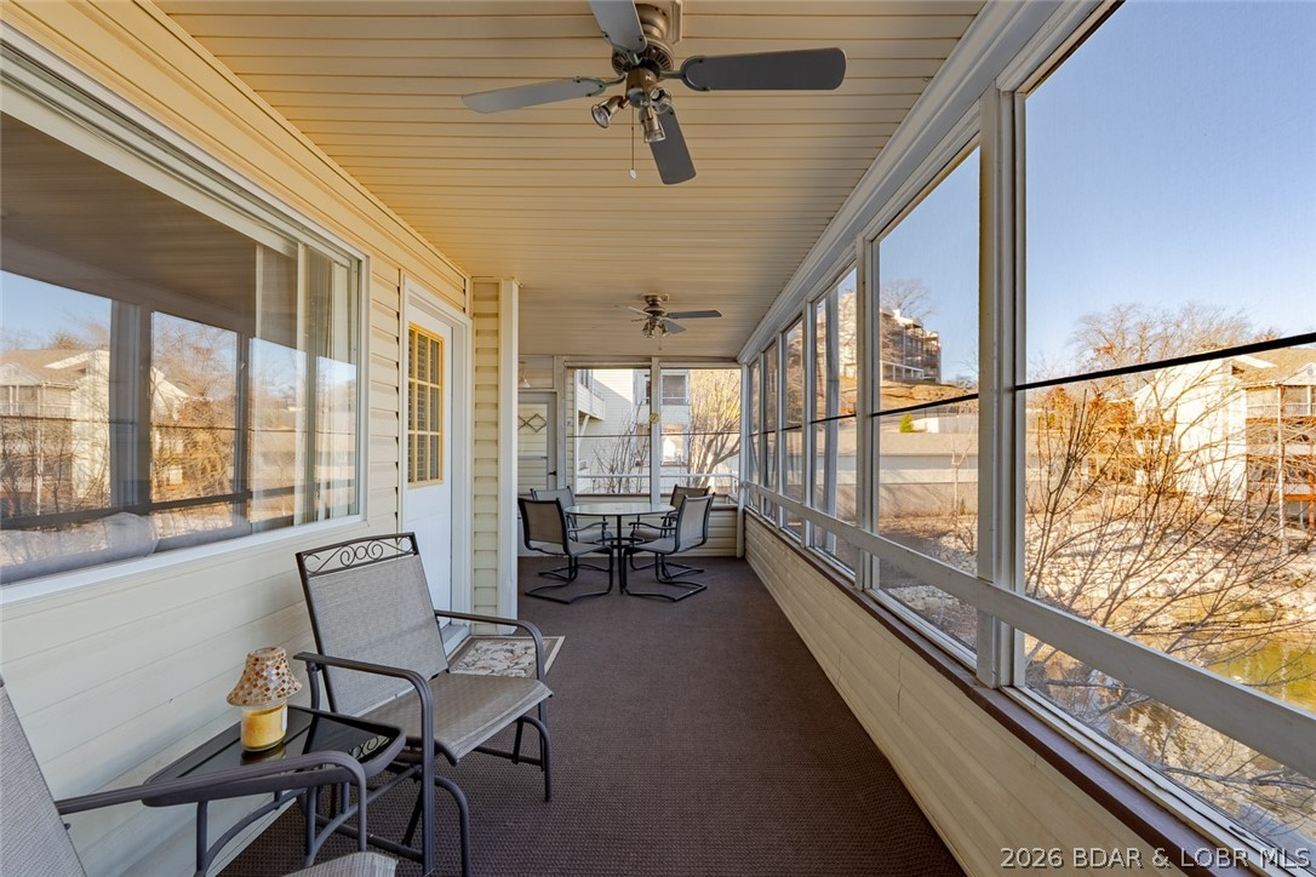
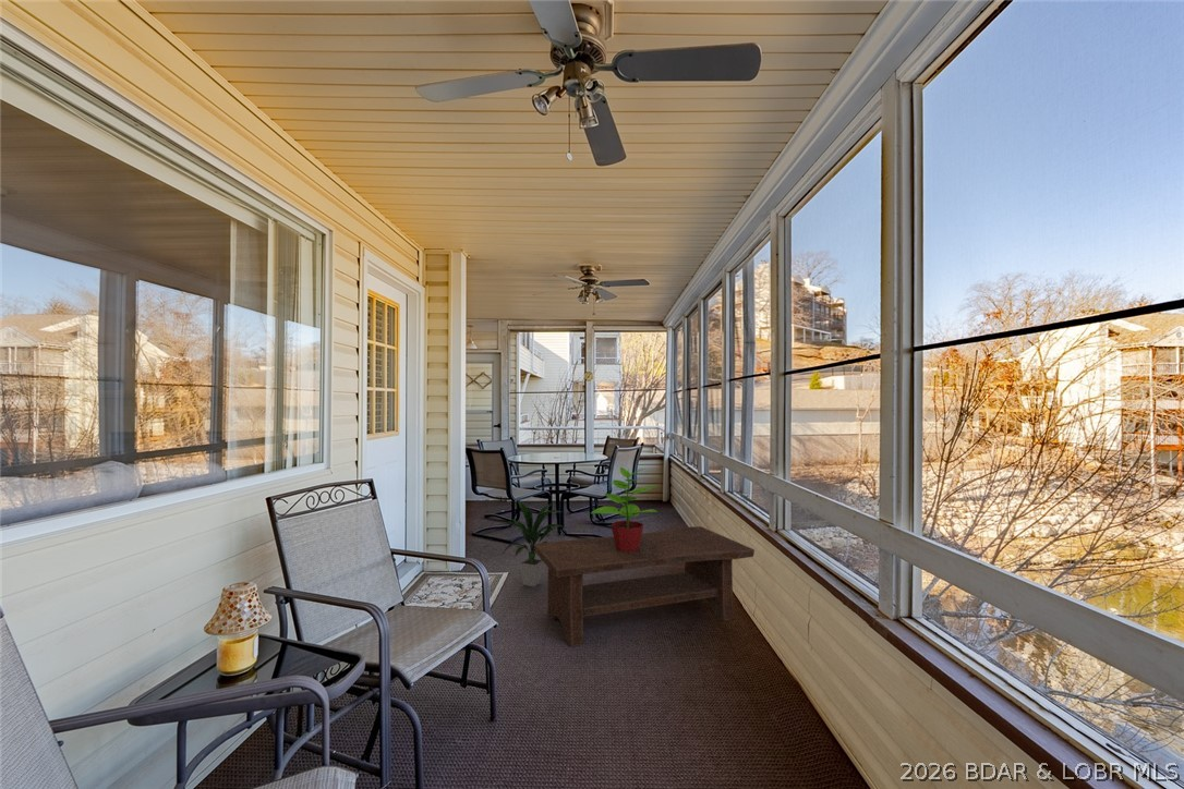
+ coffee table [534,525,756,648]
+ indoor plant [502,498,563,587]
+ potted plant [590,466,659,551]
